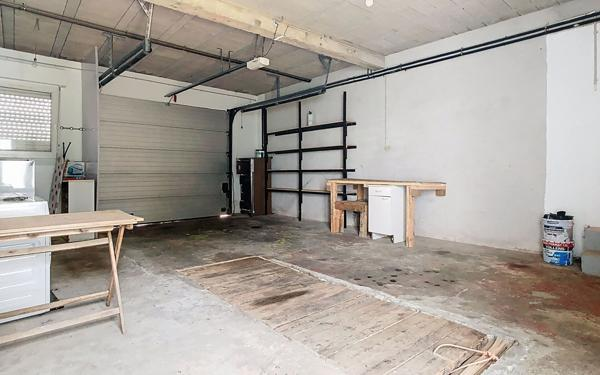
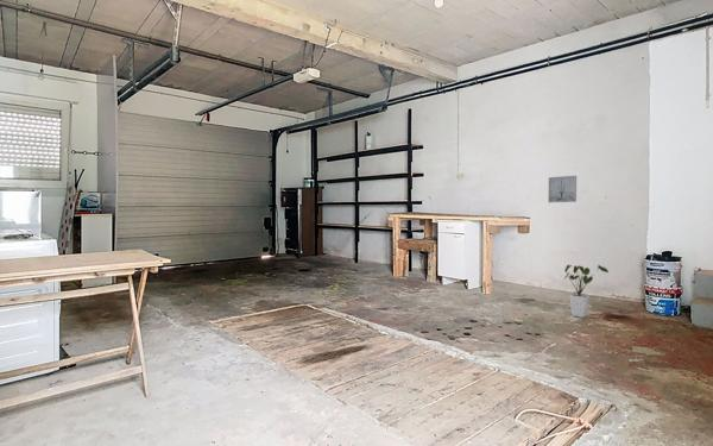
+ wall art [548,175,578,203]
+ house plant [563,264,610,319]
